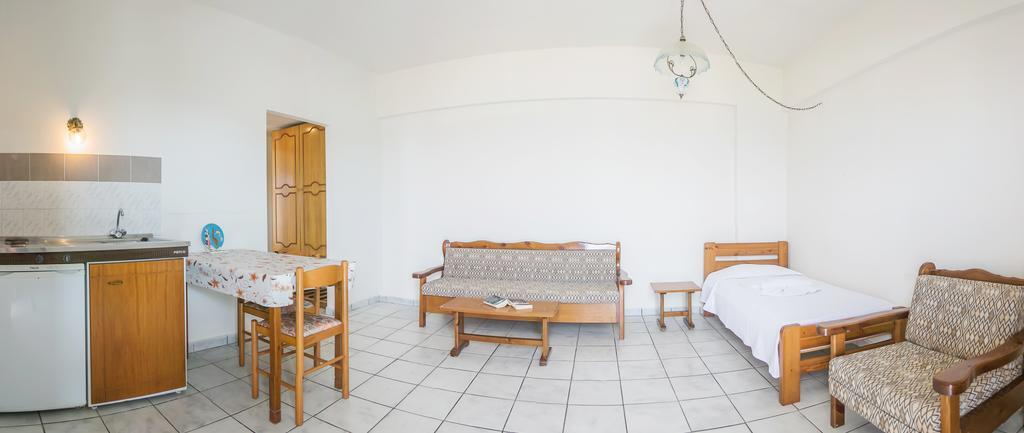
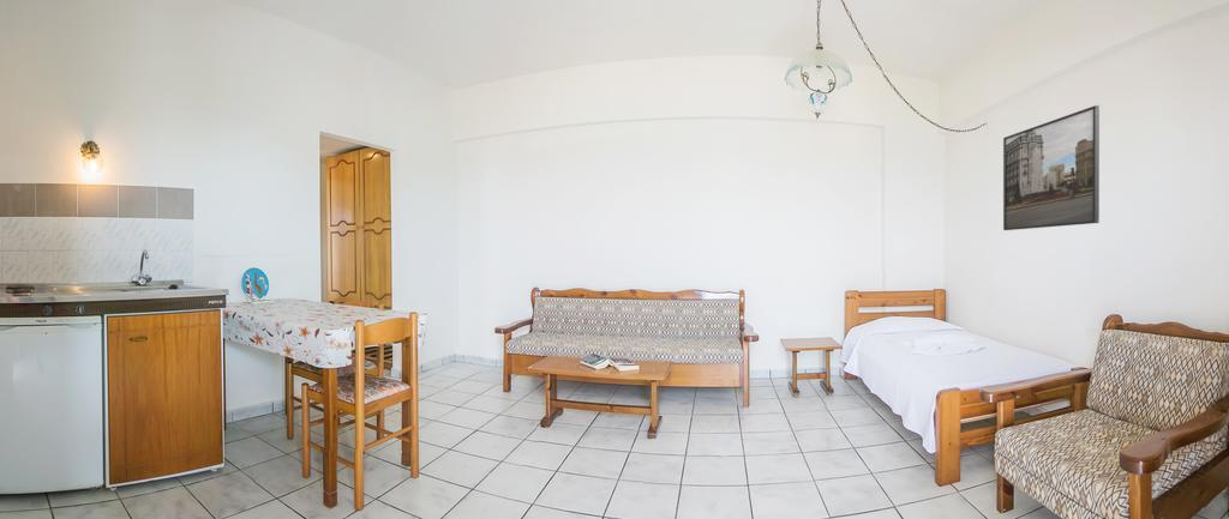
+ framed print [1002,104,1101,231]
